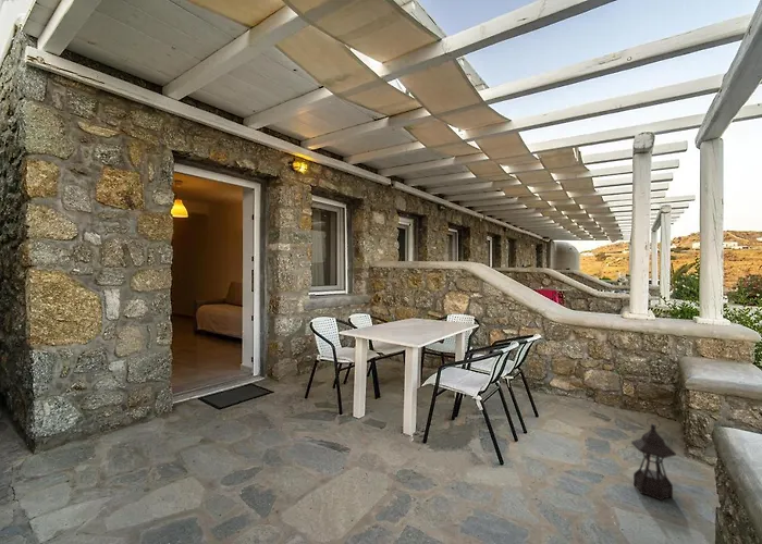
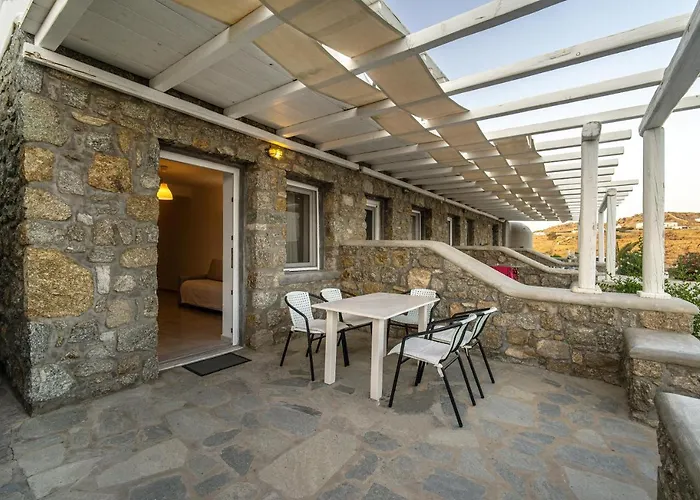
- lantern [630,417,677,502]
